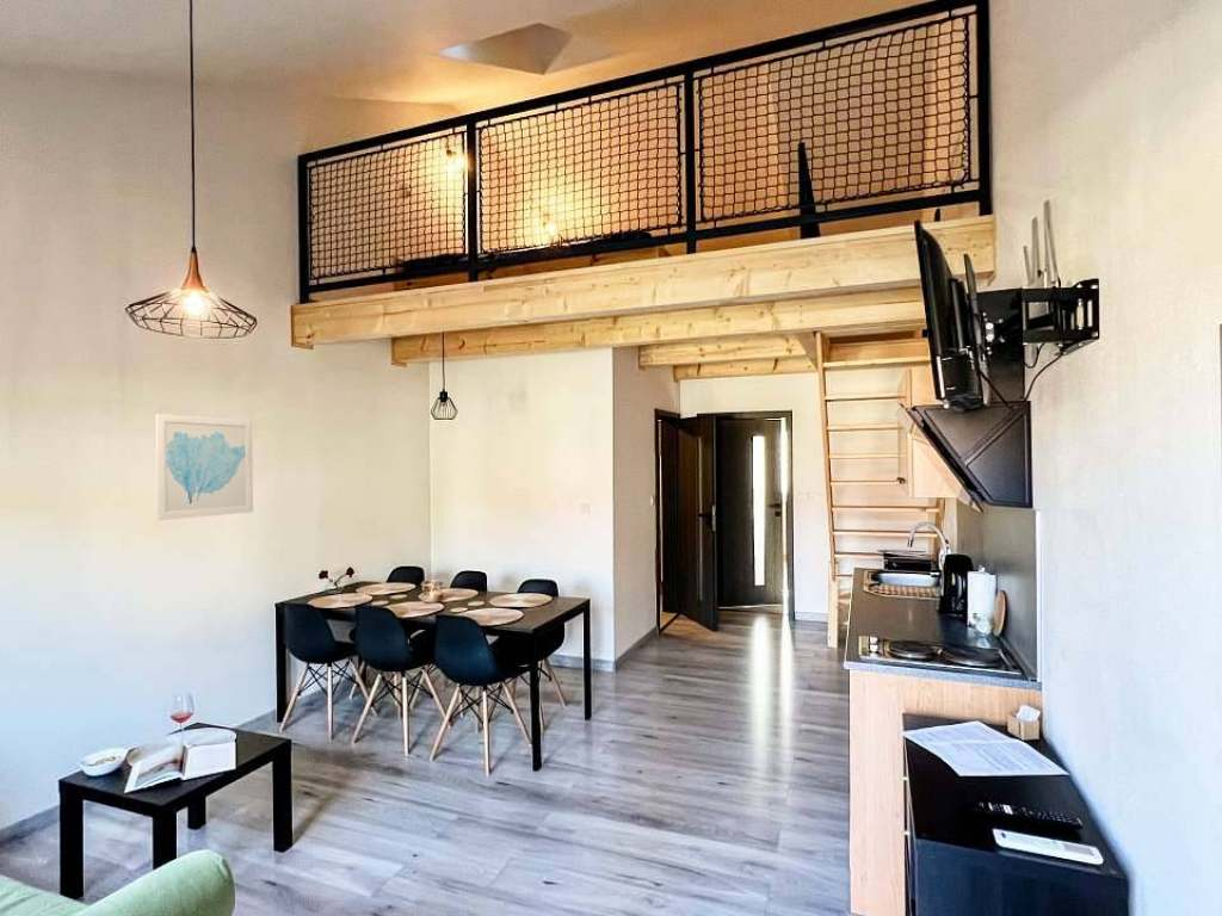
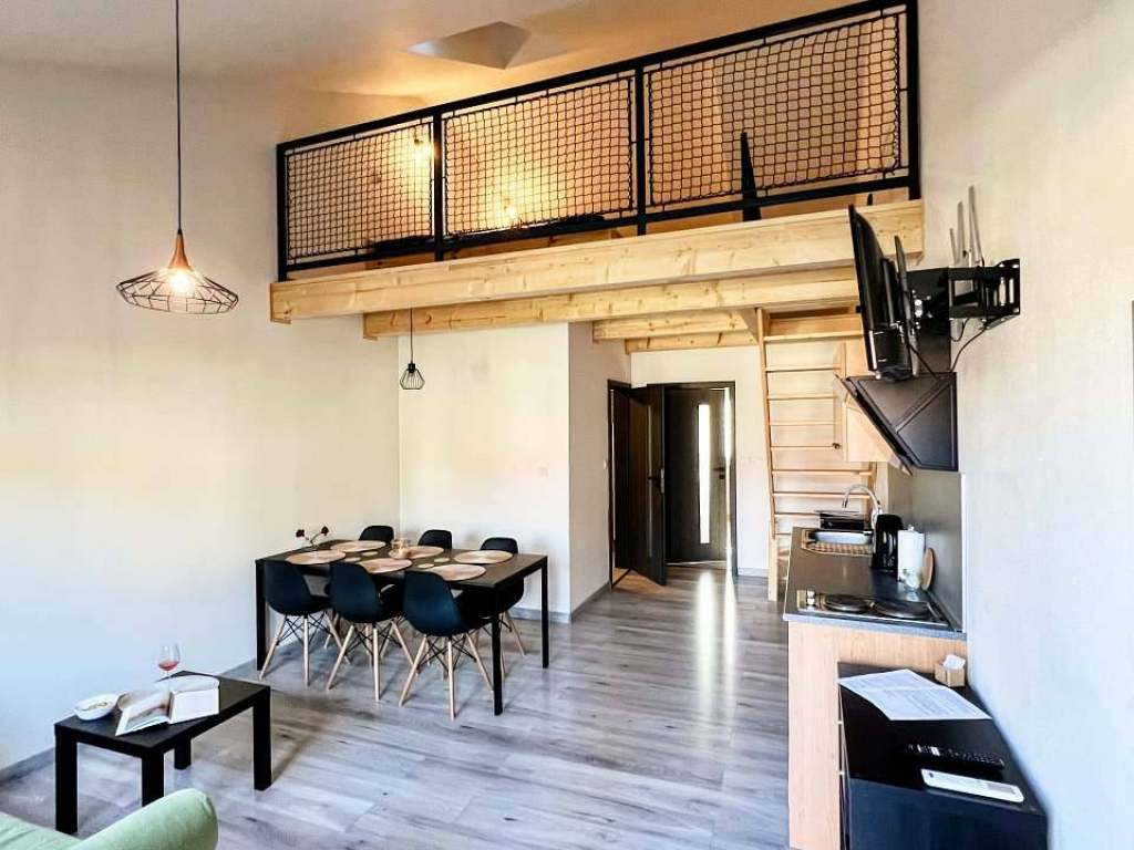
- wall art [155,413,254,521]
